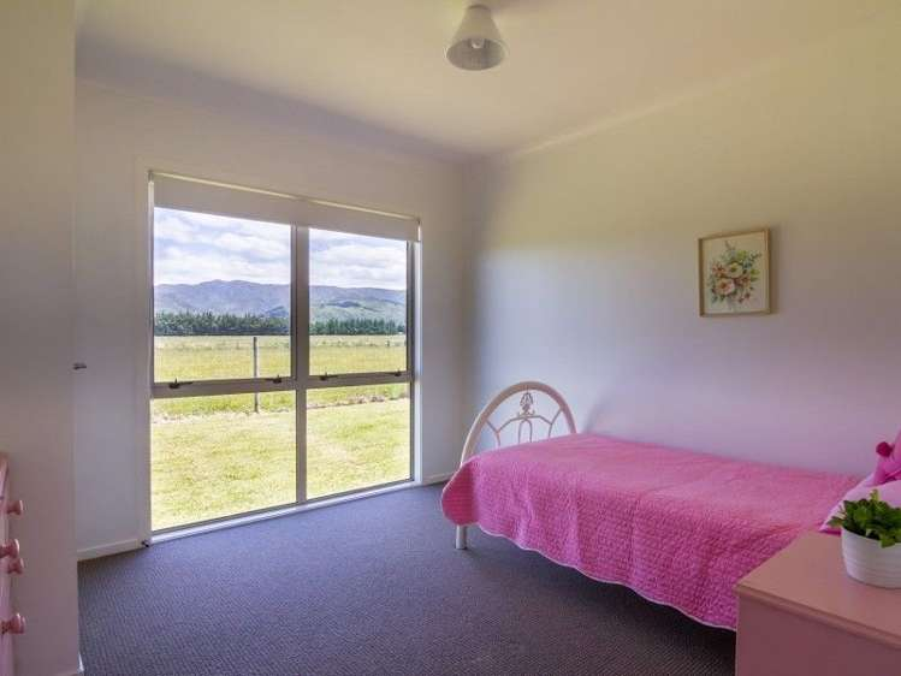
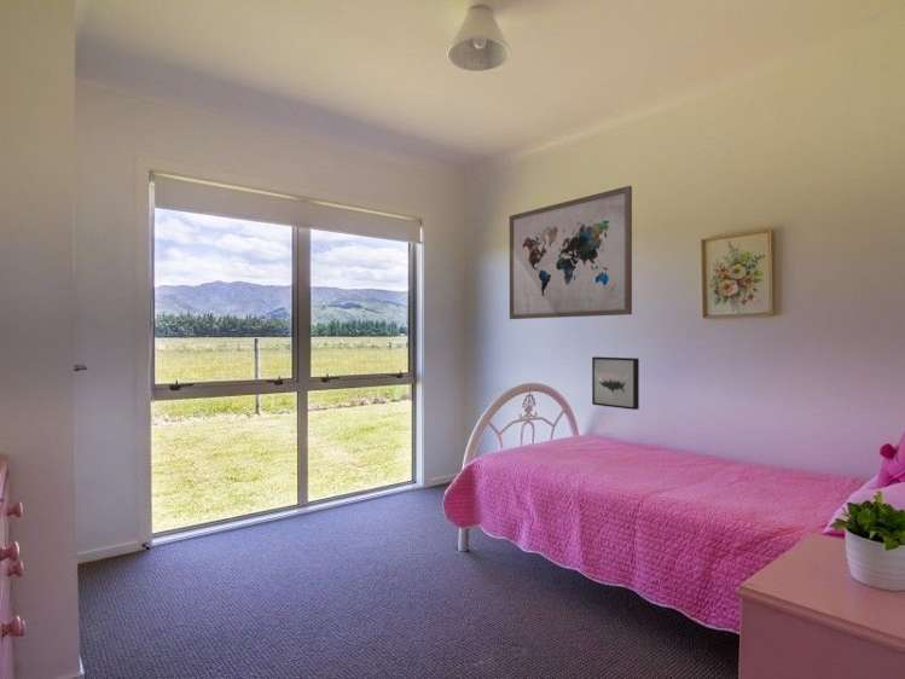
+ wall art [509,185,633,320]
+ wall art [591,355,640,411]
